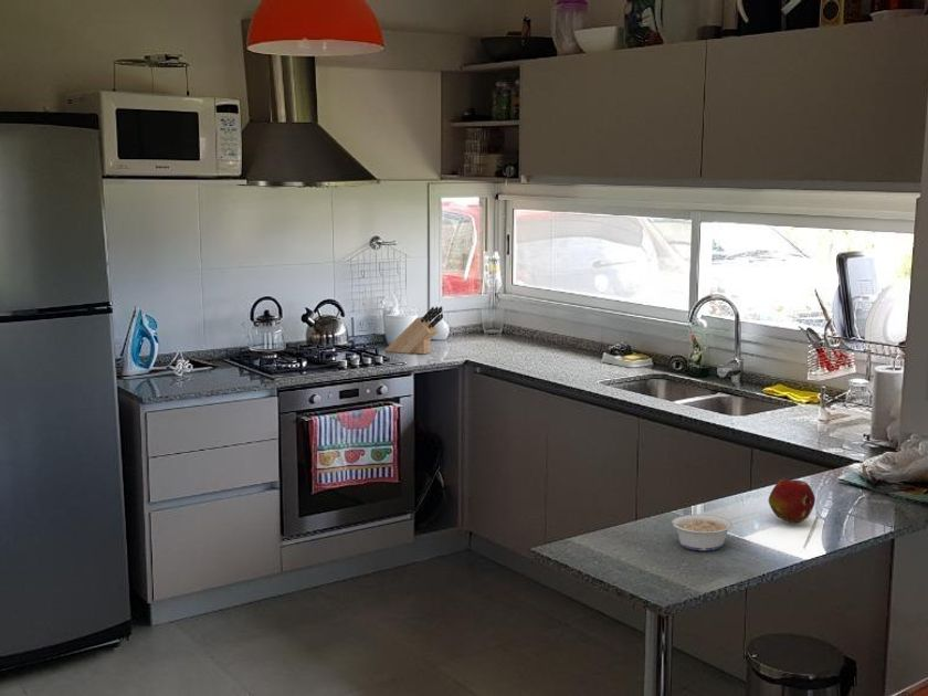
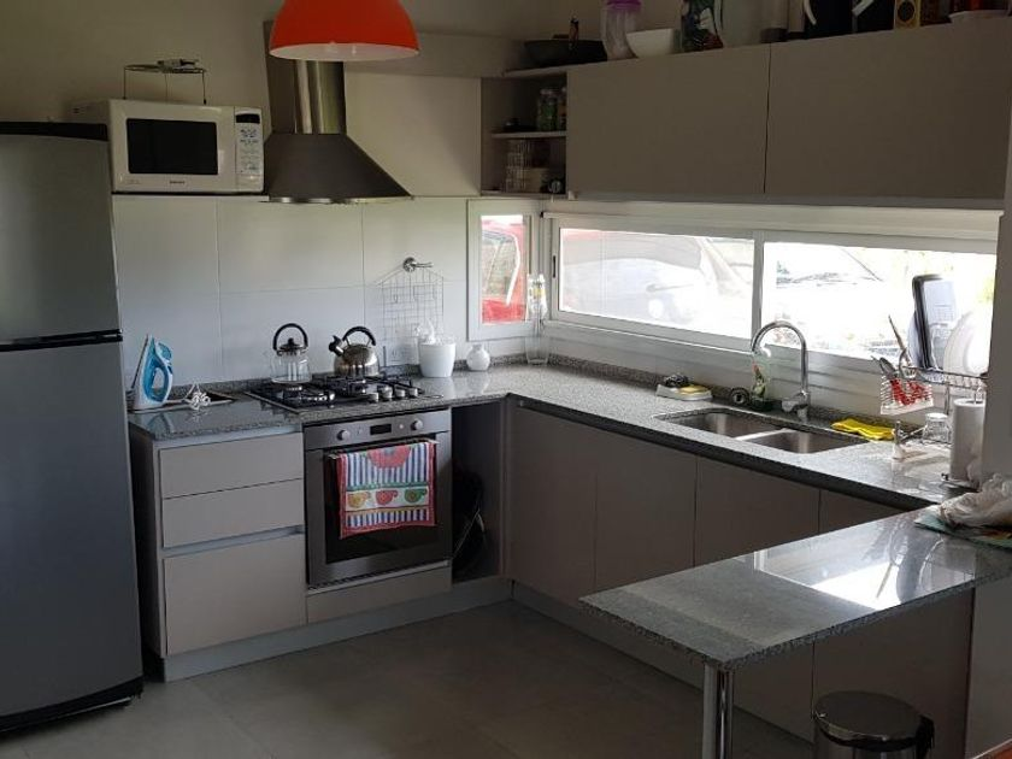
- knife block [384,305,444,355]
- fruit [768,478,816,524]
- legume [658,513,735,551]
